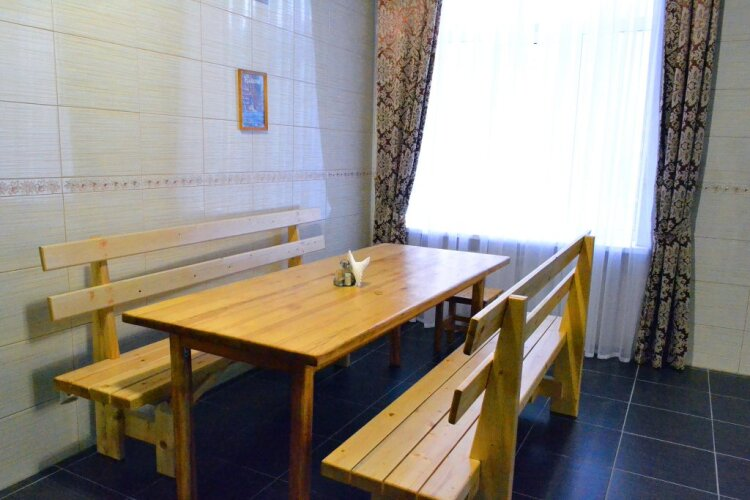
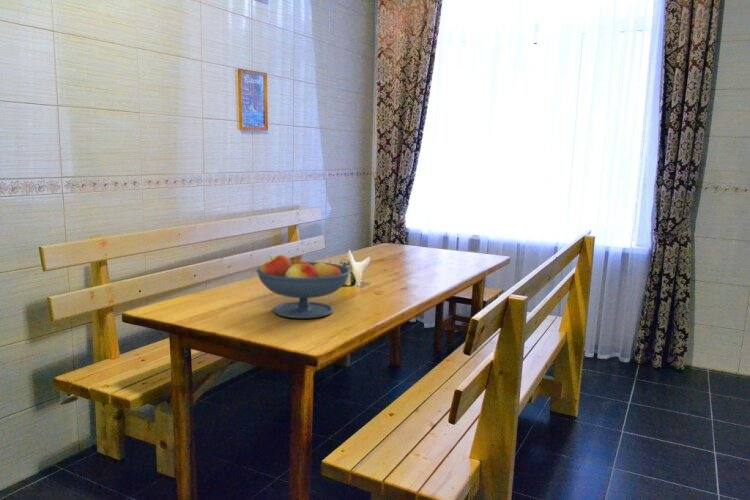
+ fruit bowl [255,254,351,319]
